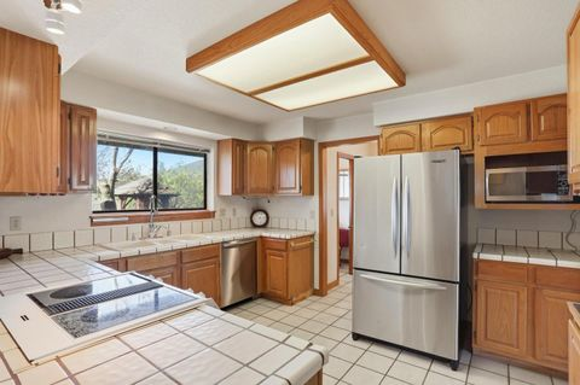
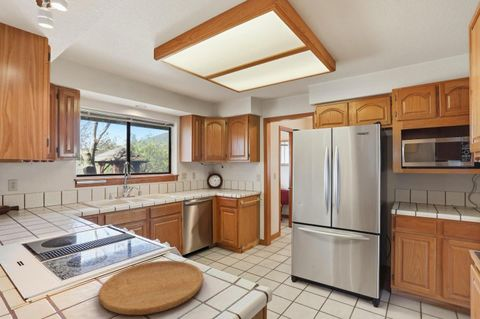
+ cutting board [98,260,204,316]
